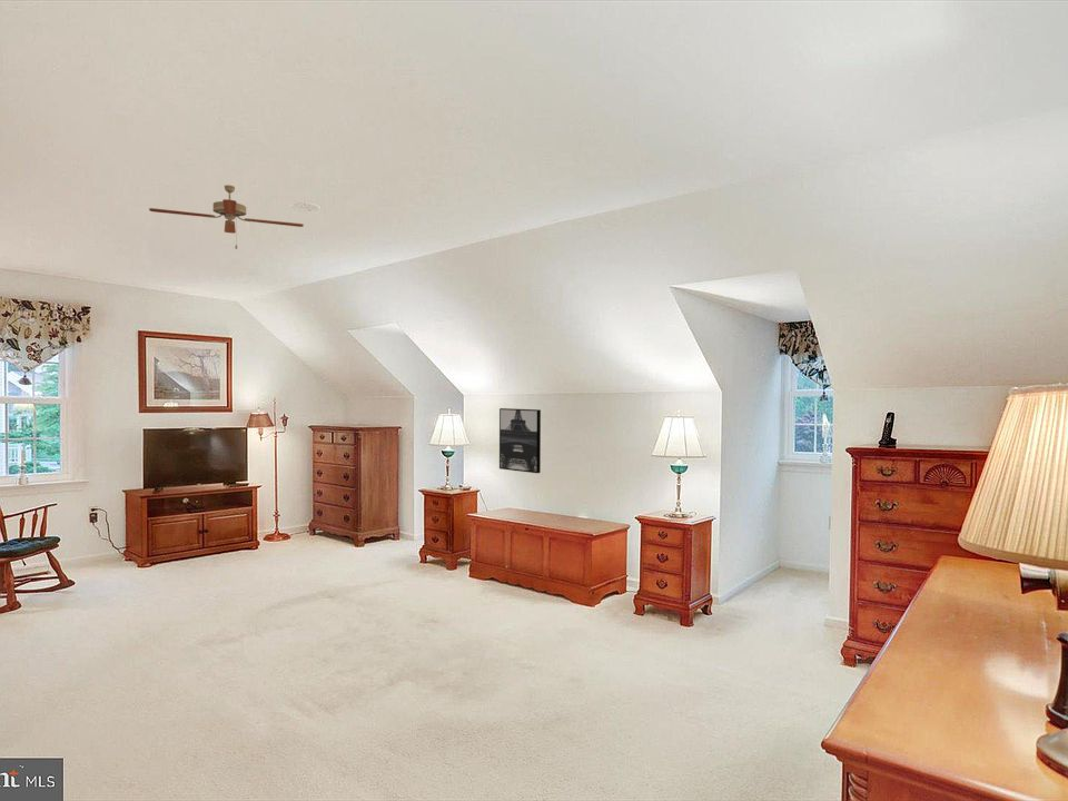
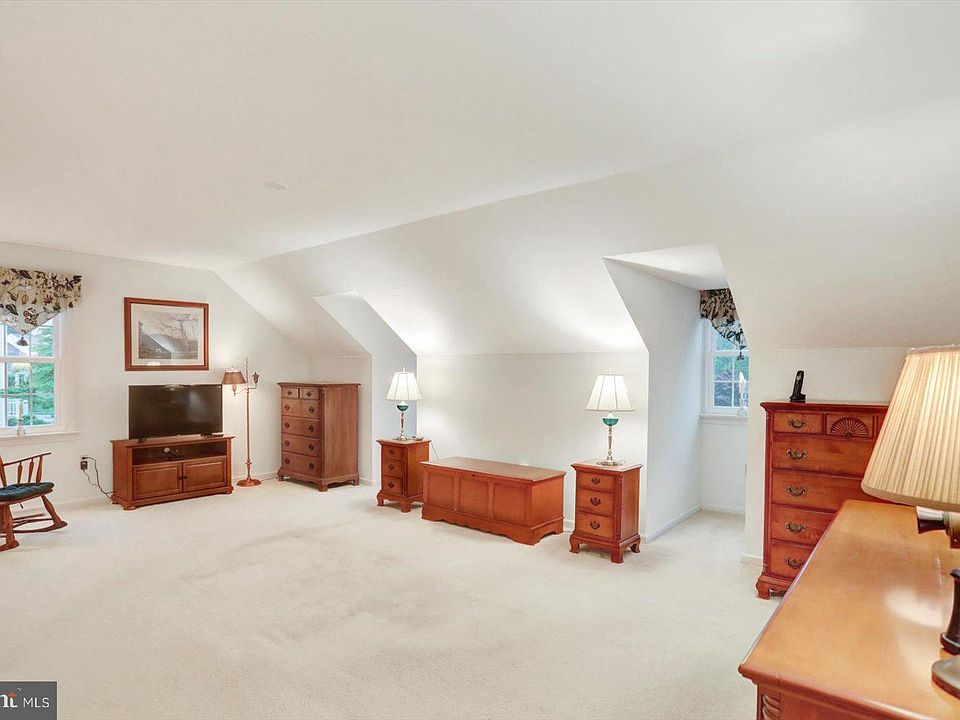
- wall art [498,407,542,474]
- ceiling fan [148,184,305,250]
